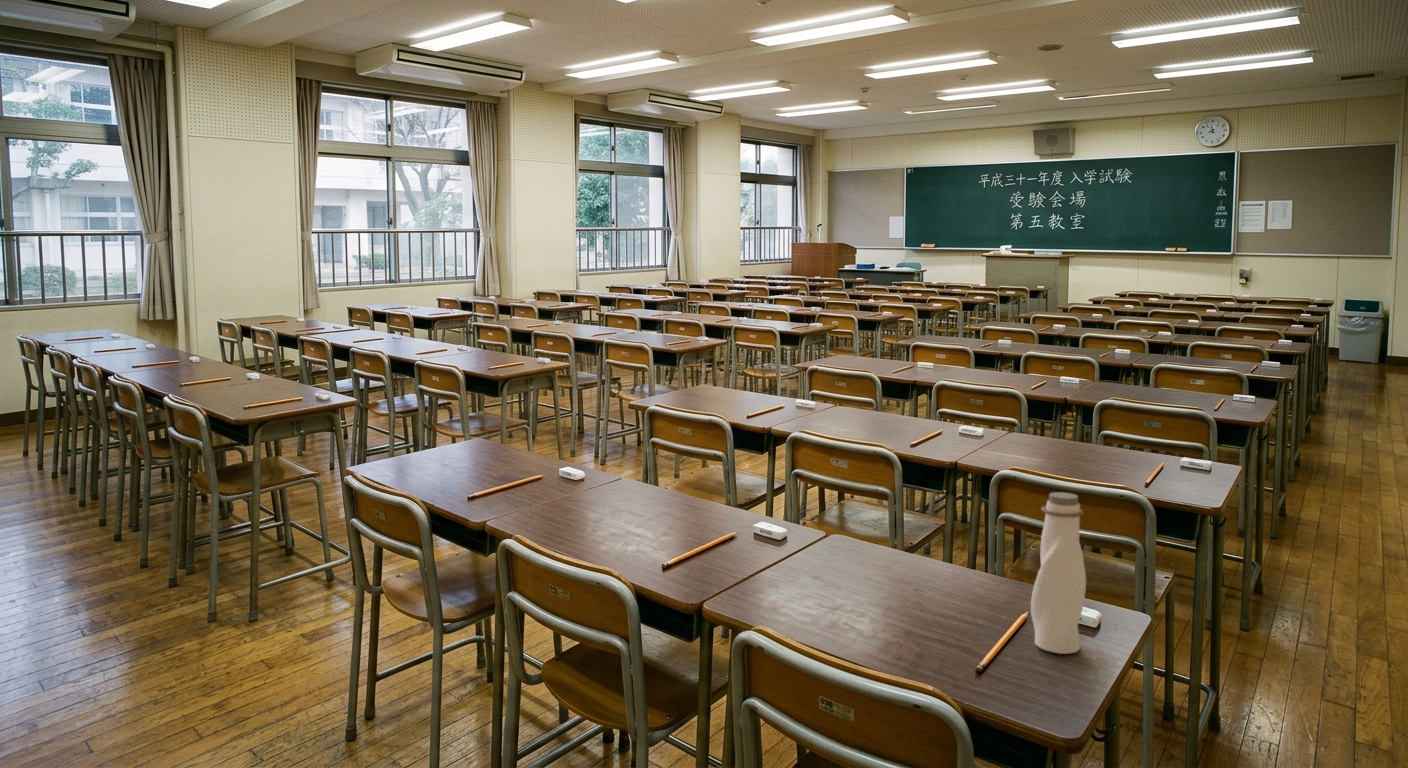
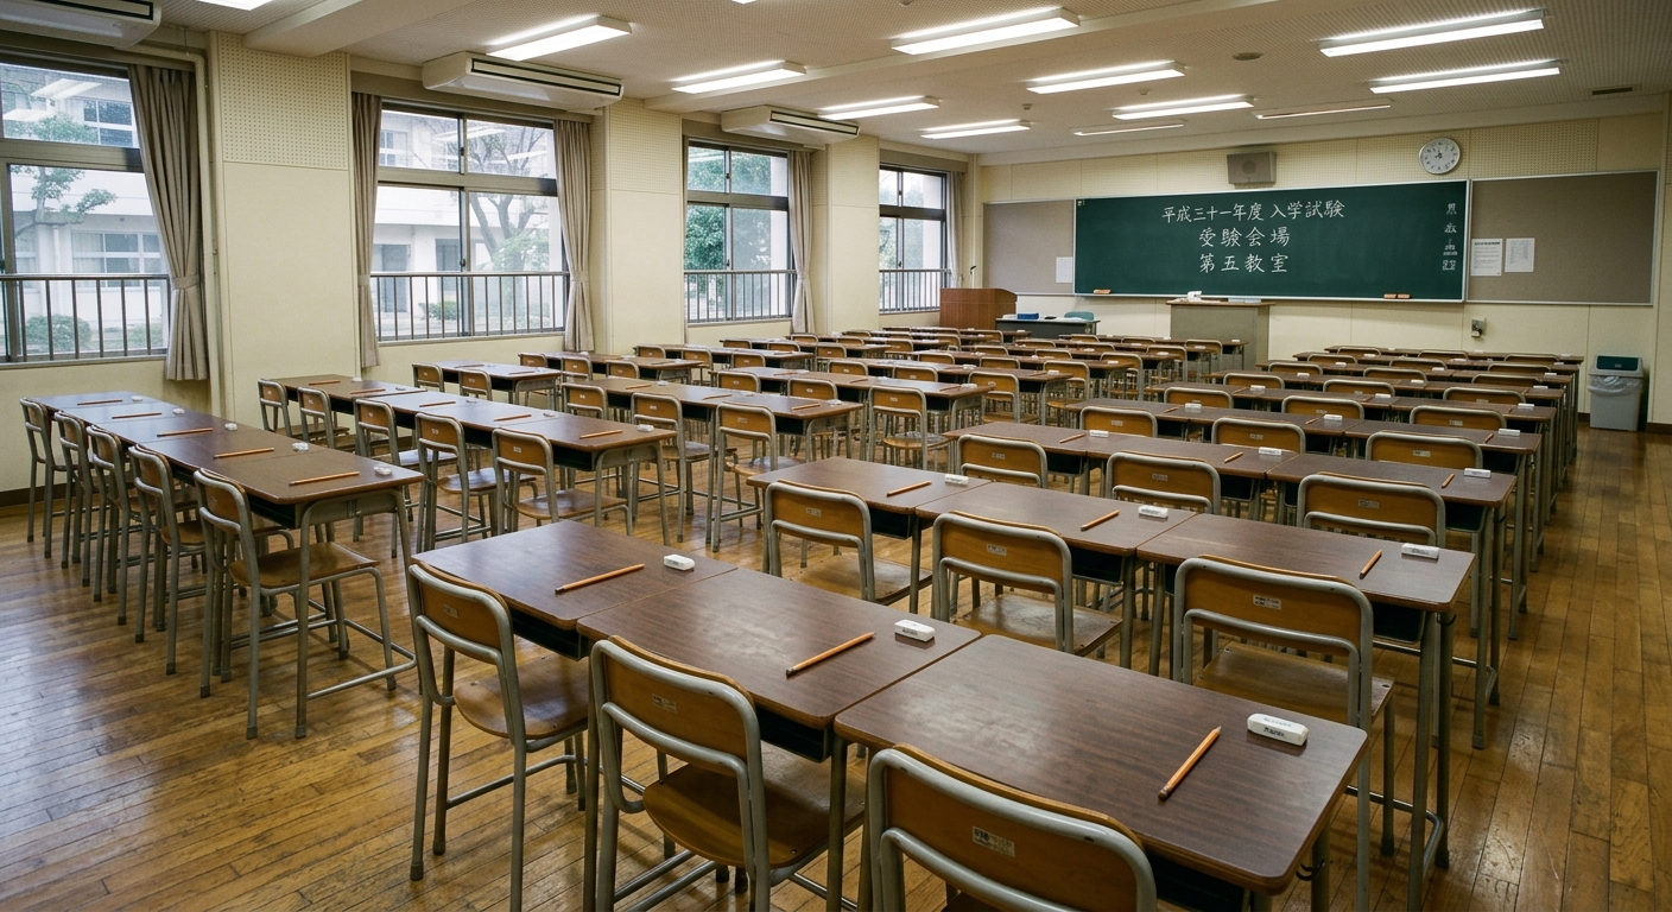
- water bottle [1030,491,1087,655]
